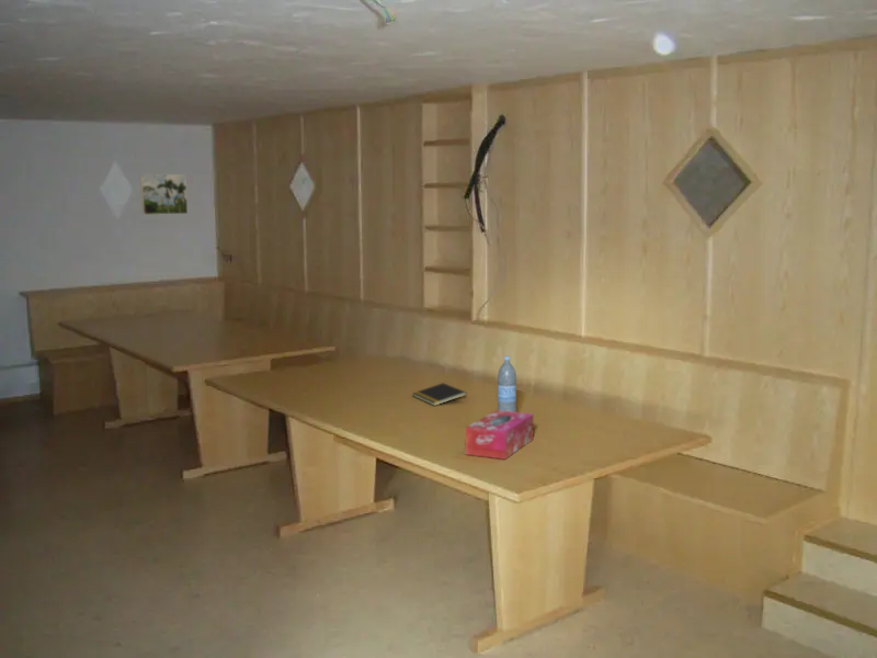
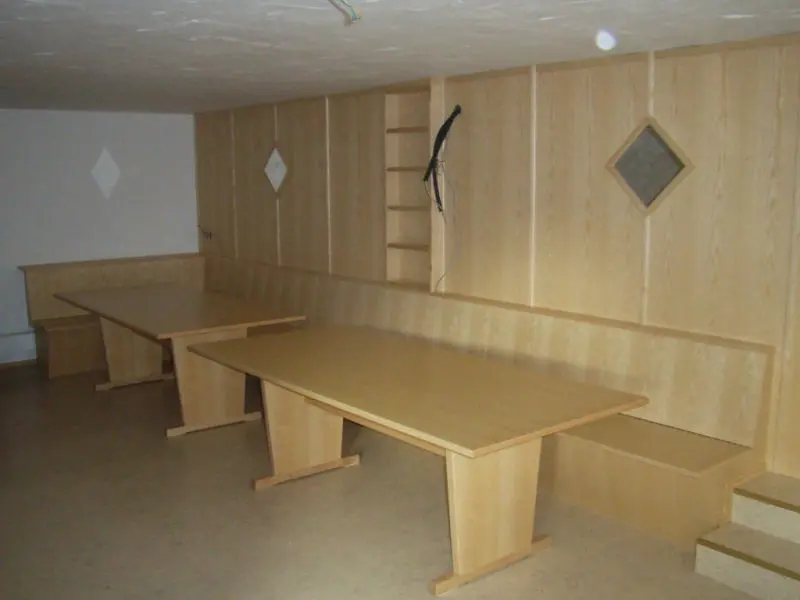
- tissue box [465,409,534,461]
- water bottle [497,355,517,412]
- notepad [411,382,468,407]
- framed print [139,173,189,216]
